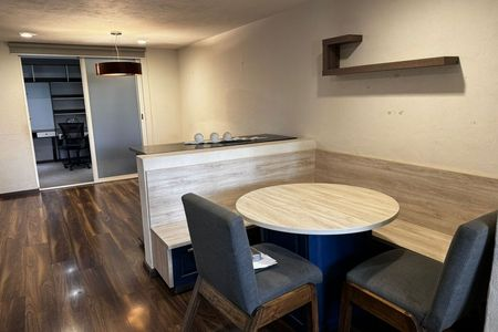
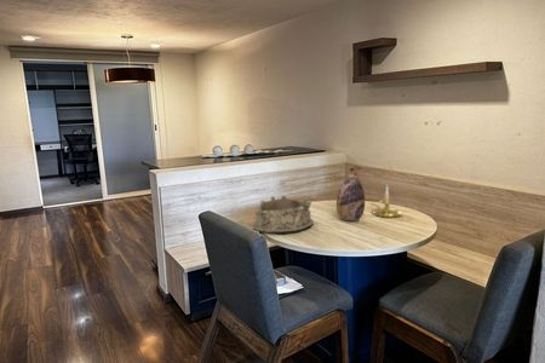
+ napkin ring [252,195,315,235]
+ candle holder [368,184,403,219]
+ vase [335,165,366,221]
